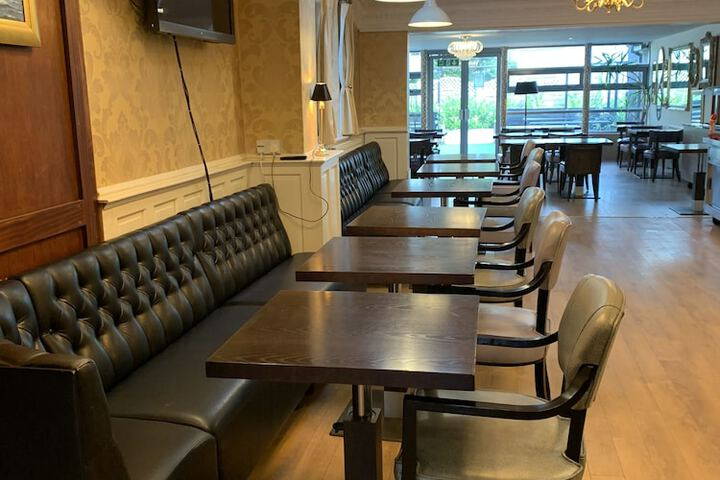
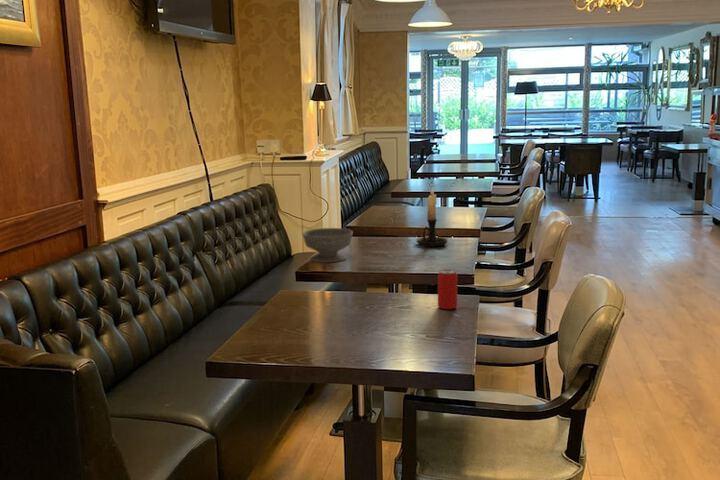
+ candle holder [416,186,449,248]
+ beverage can [437,268,458,310]
+ bowl [301,227,354,263]
